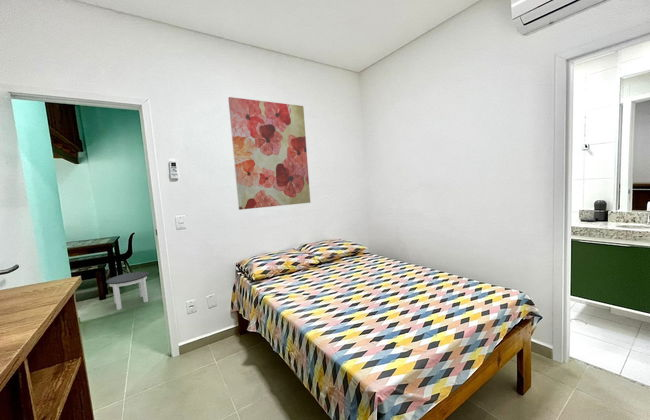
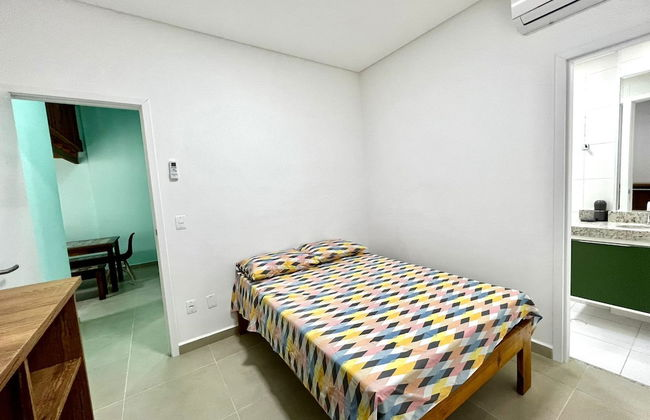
- wall art [227,96,311,211]
- round table [105,271,150,311]
